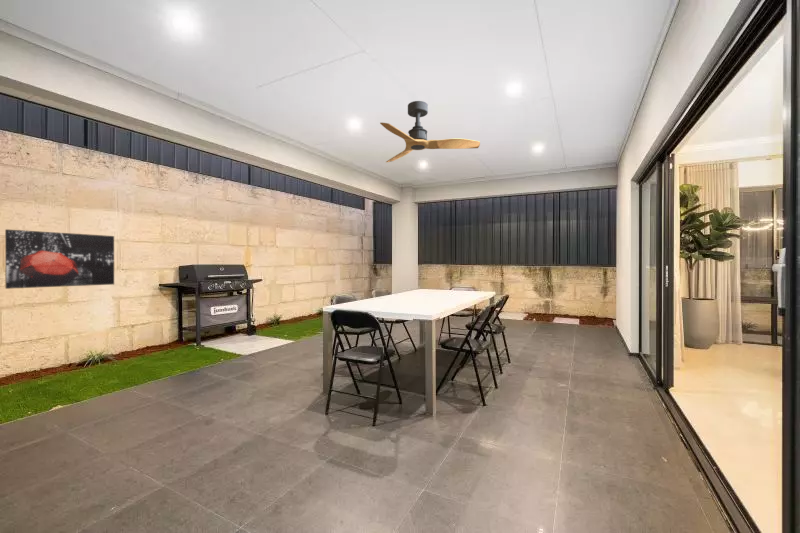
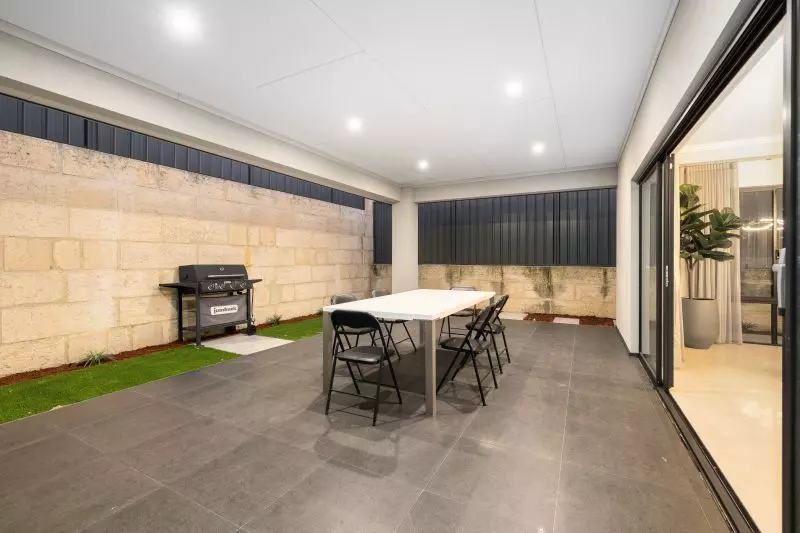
- wall art [4,228,115,290]
- ceiling fan [379,100,481,163]
